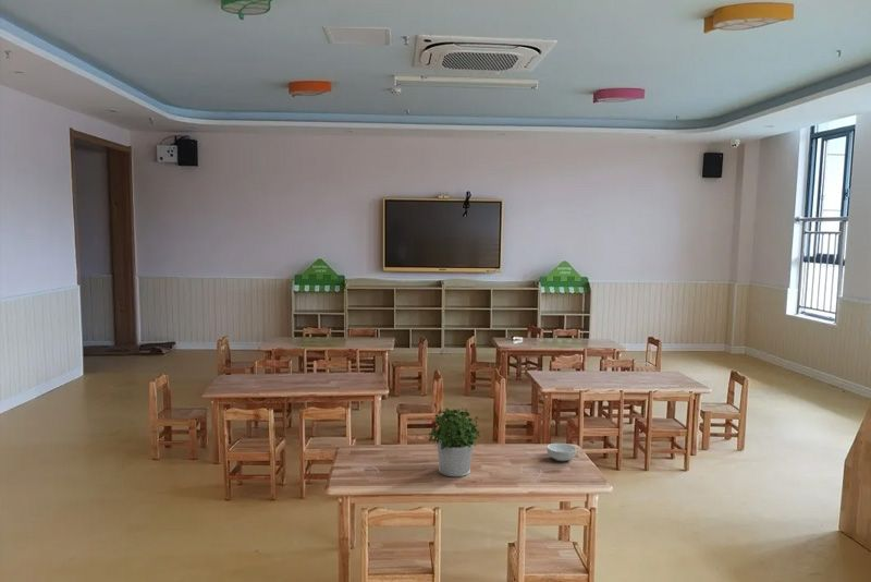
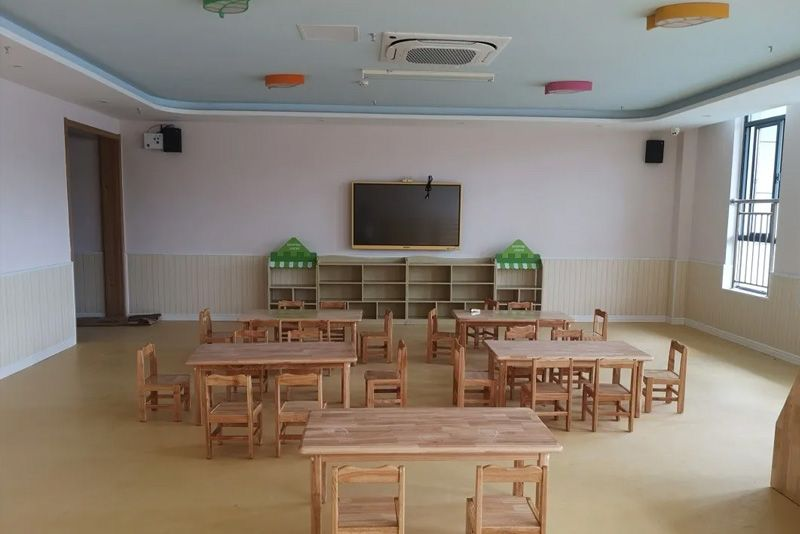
- potted plant [428,407,481,477]
- cereal bowl [547,442,577,462]
